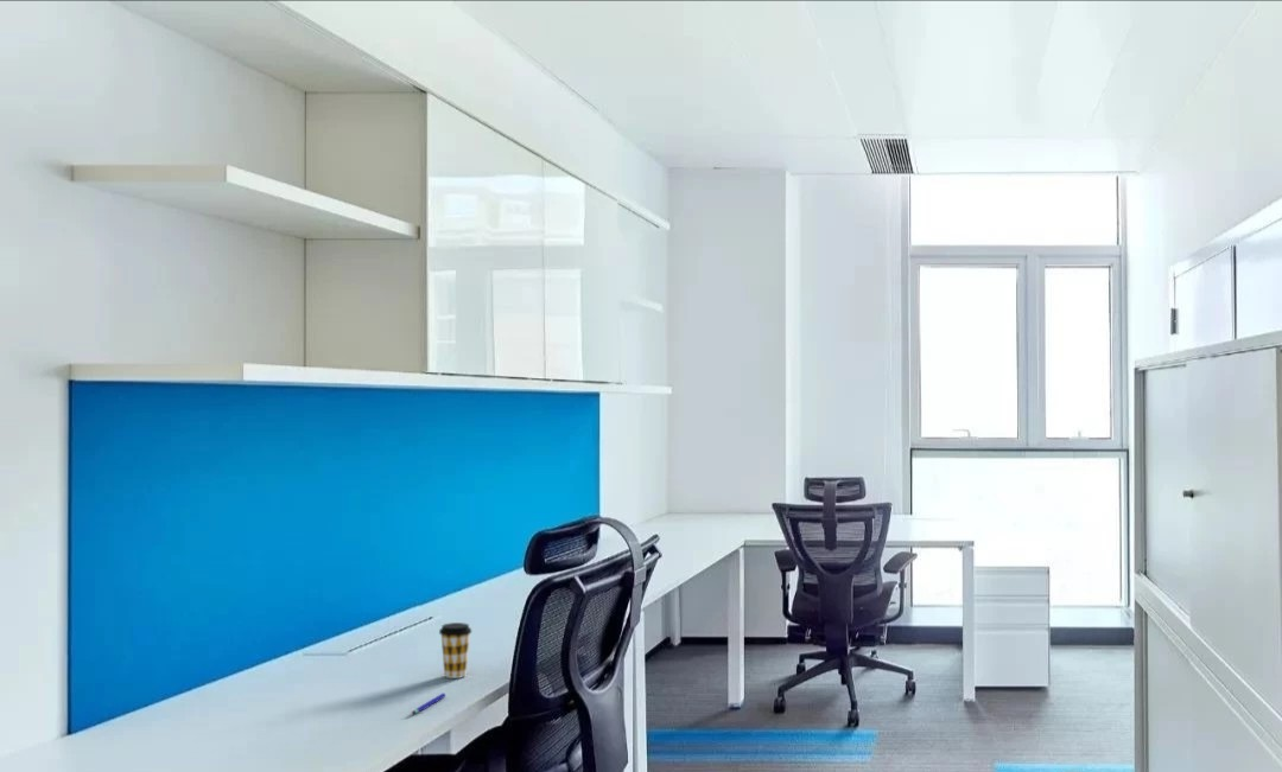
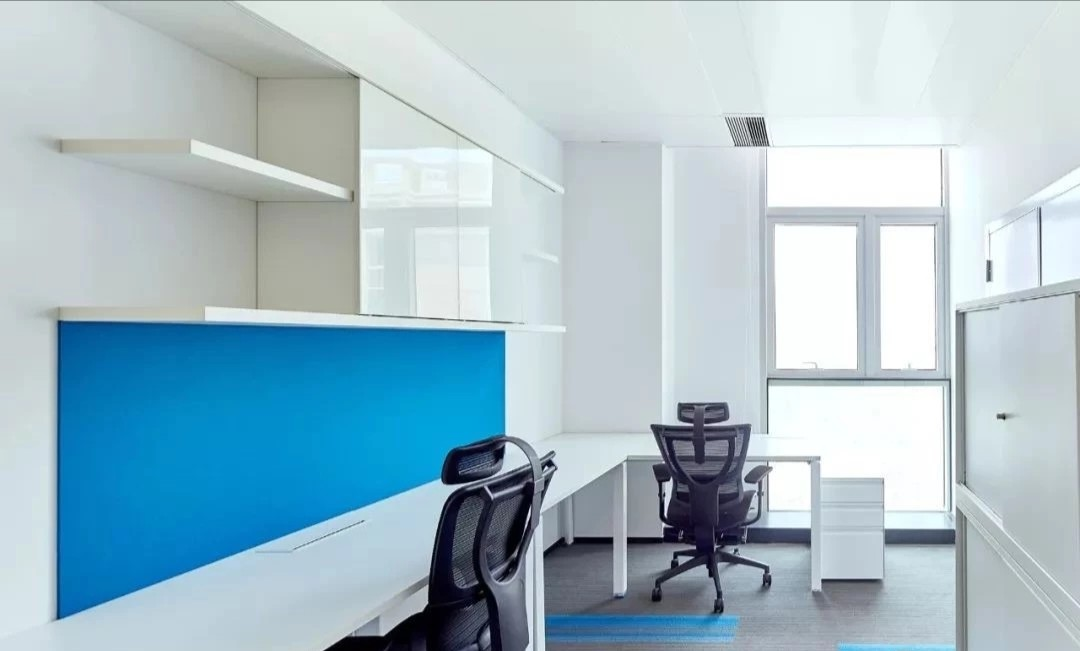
- pen [411,693,446,715]
- coffee cup [438,621,472,680]
